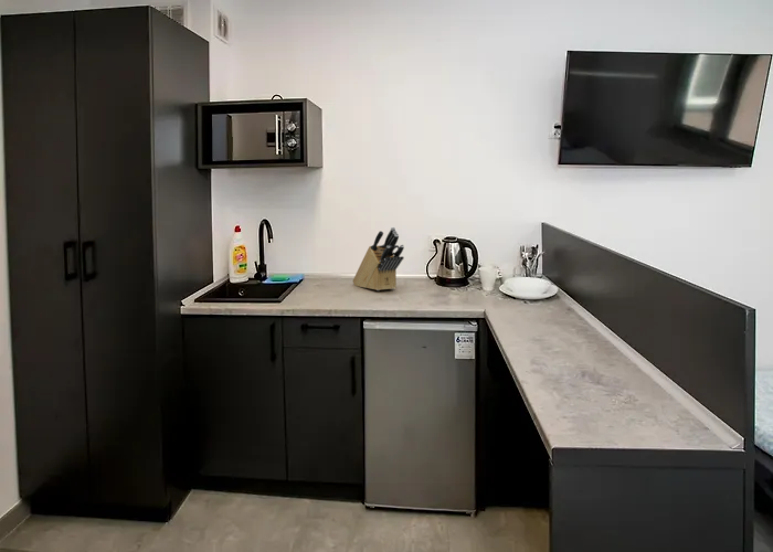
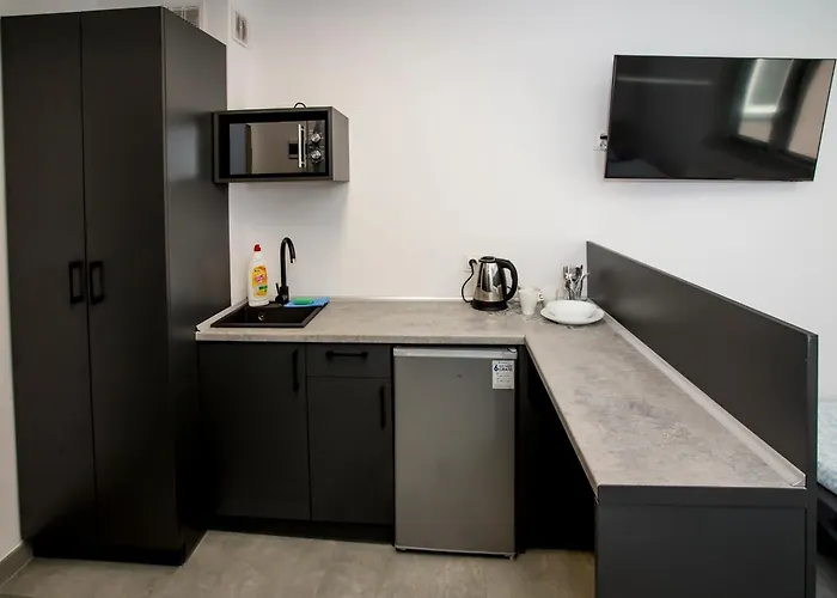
- knife block [351,226,405,291]
